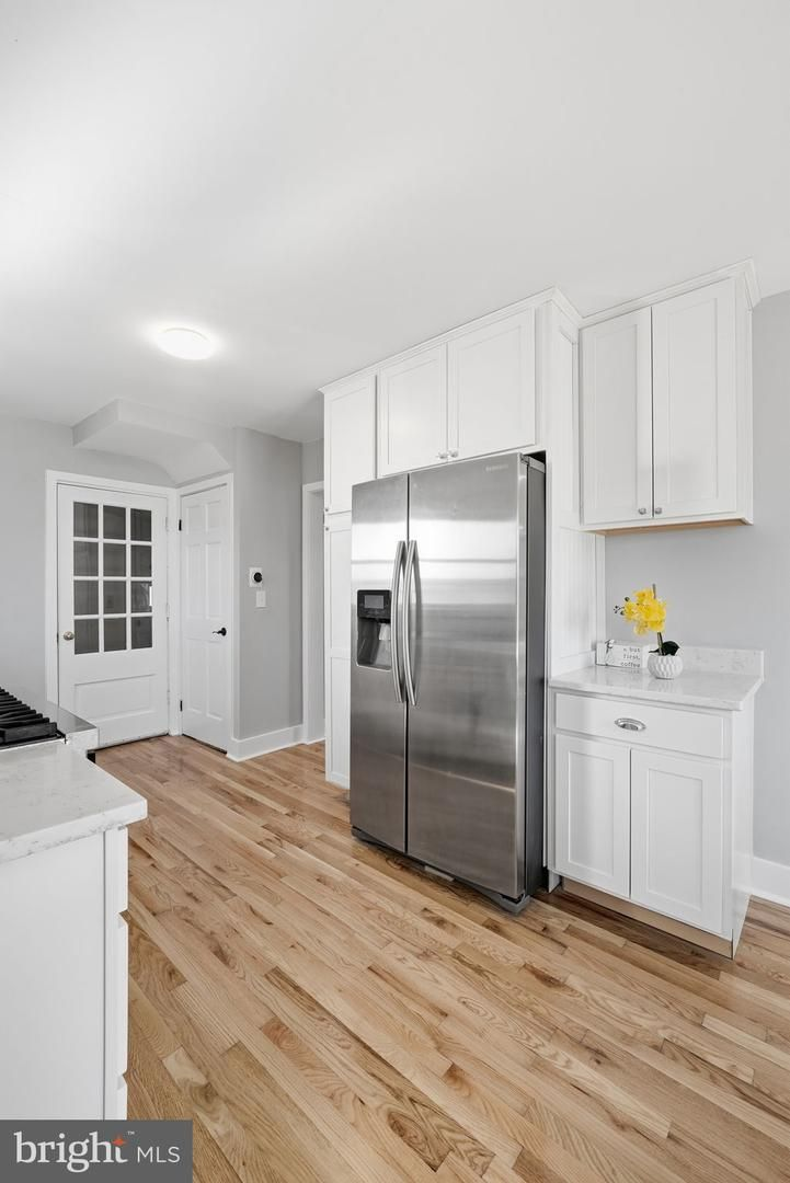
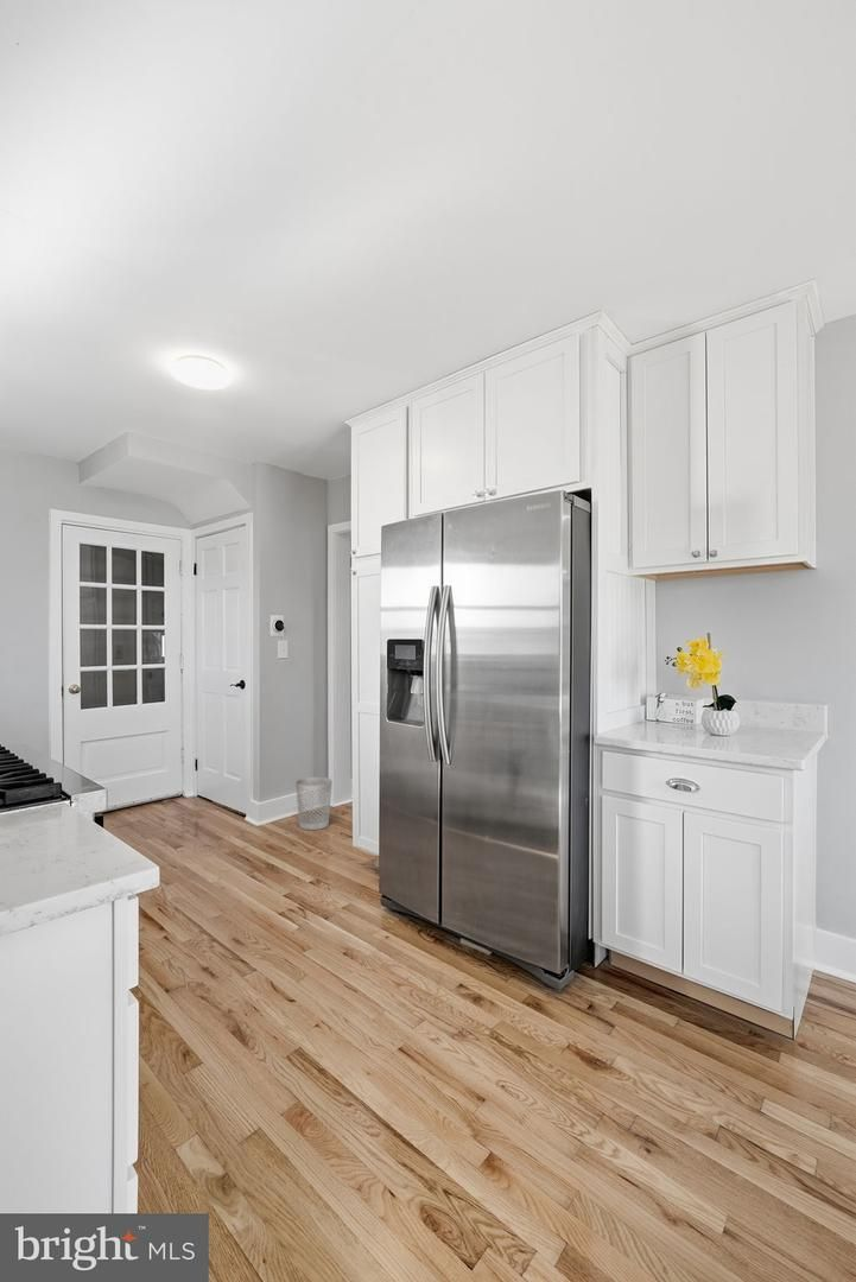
+ wastebasket [294,776,334,831]
